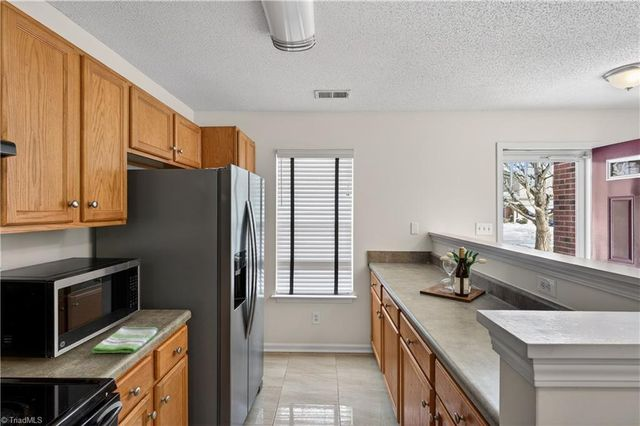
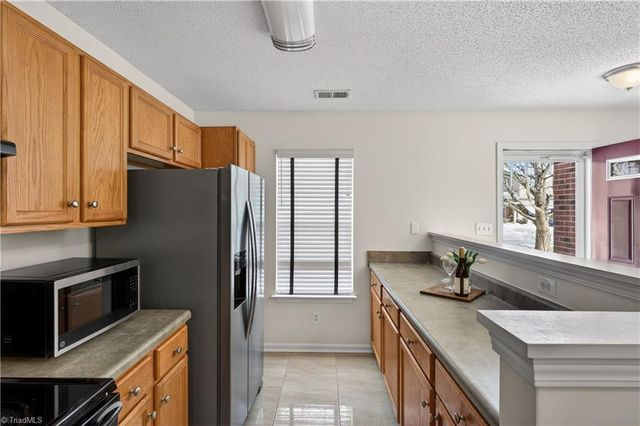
- dish towel [90,325,159,354]
